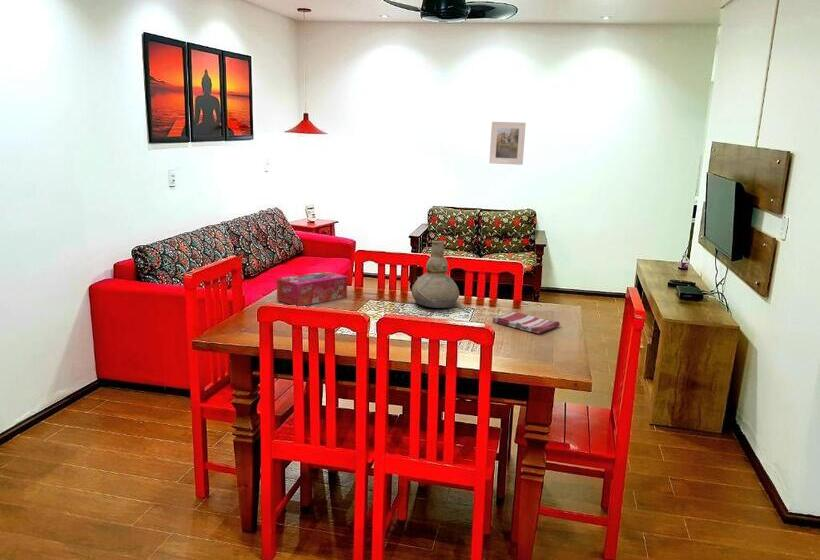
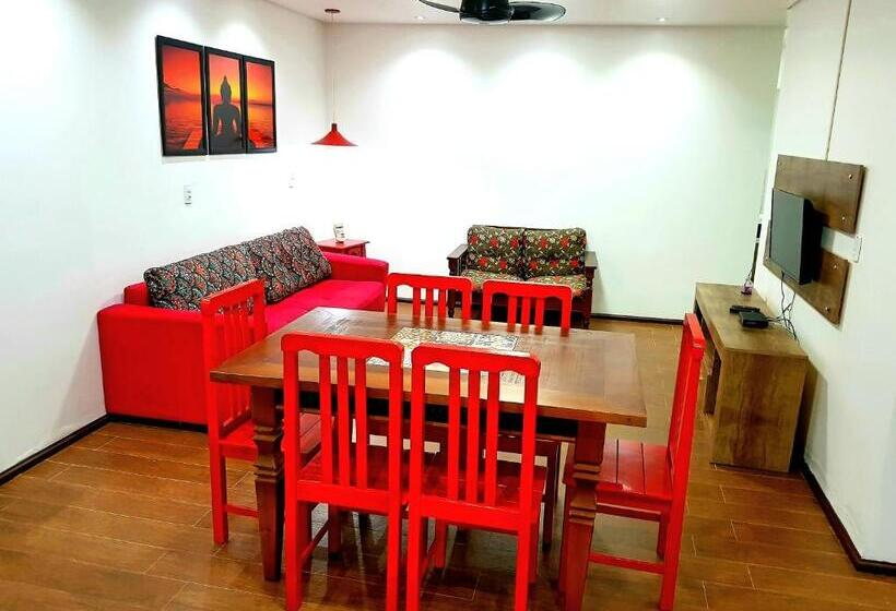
- tissue box [276,270,348,307]
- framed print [488,121,527,166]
- dish towel [491,311,561,335]
- vase [411,239,460,309]
